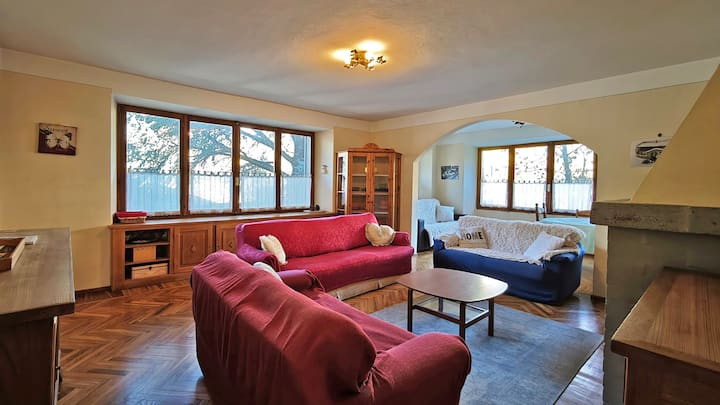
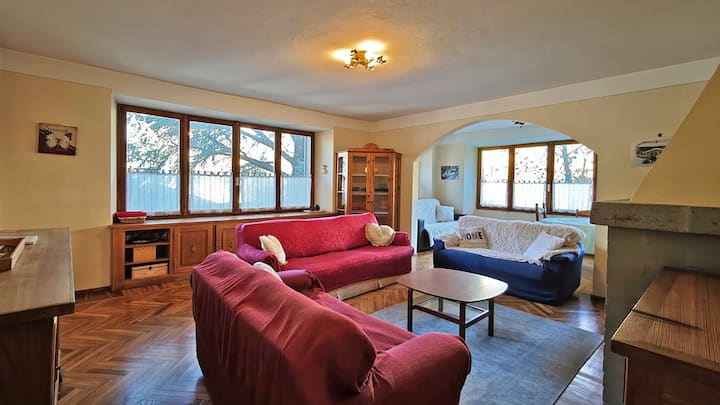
+ pen [628,307,705,331]
